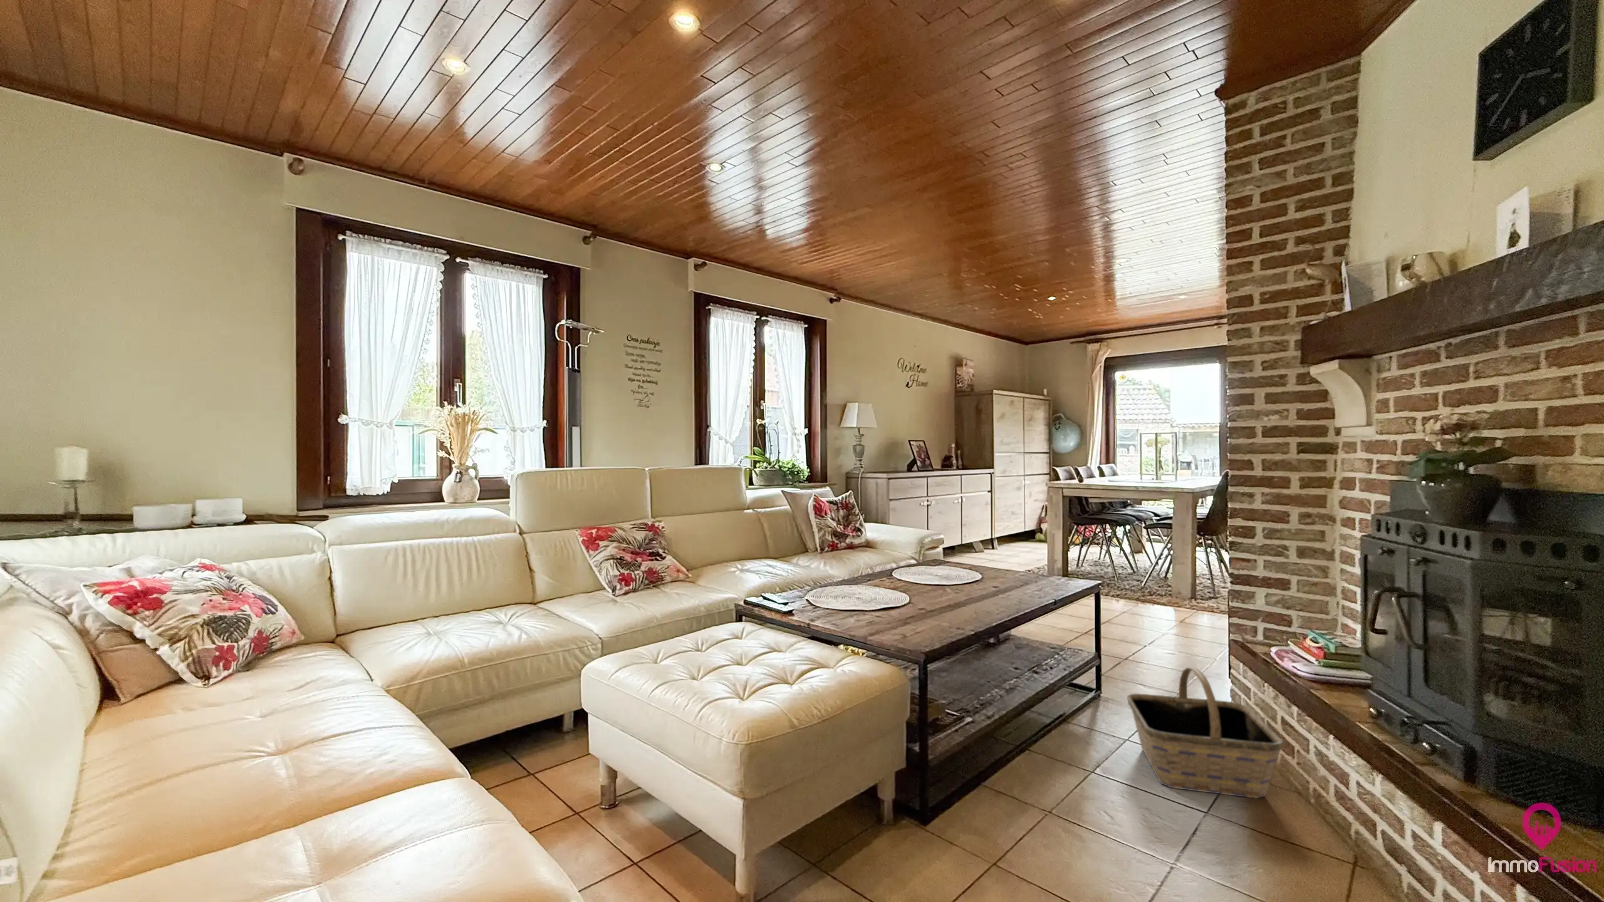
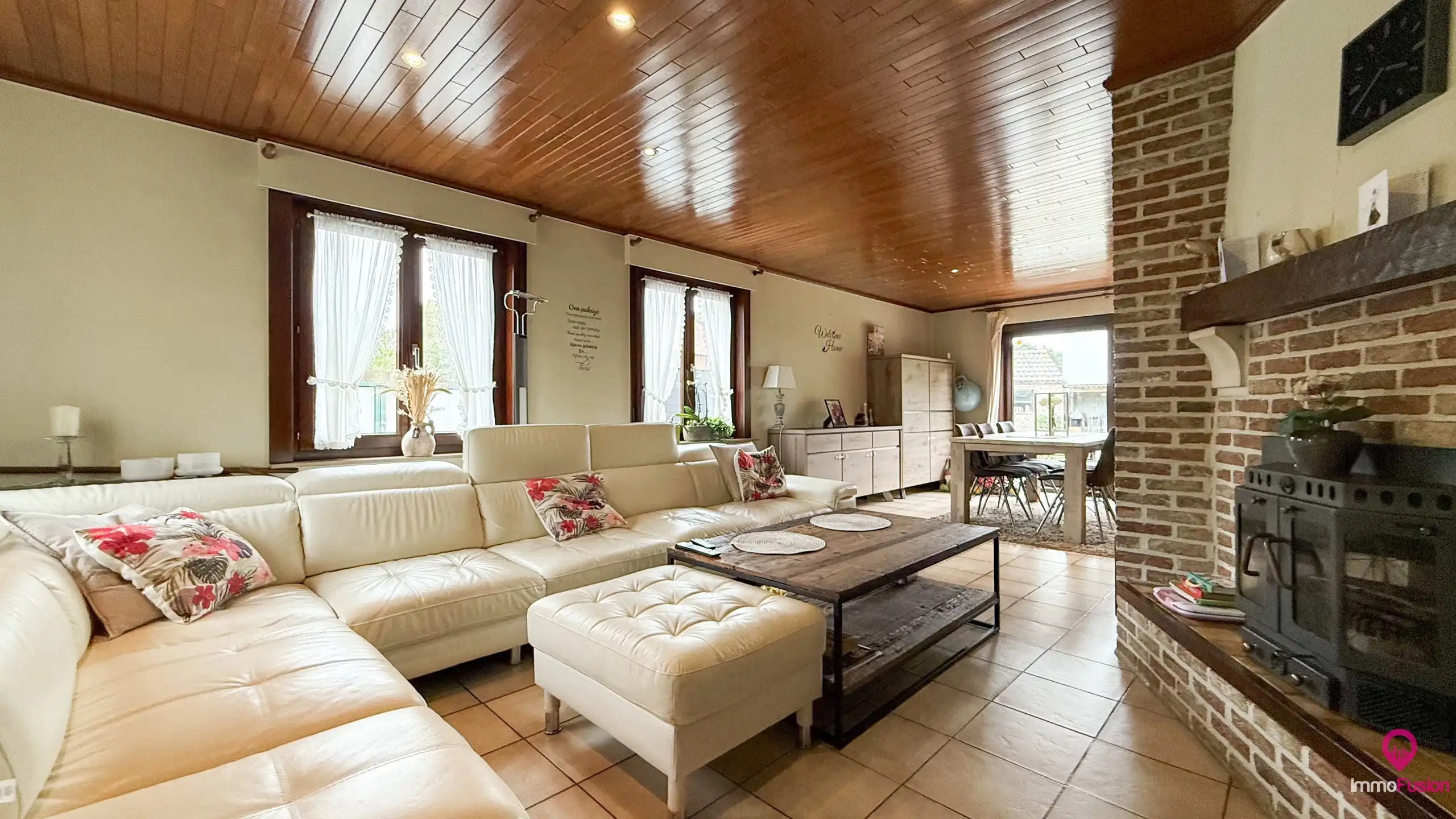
- basket [1127,667,1283,800]
